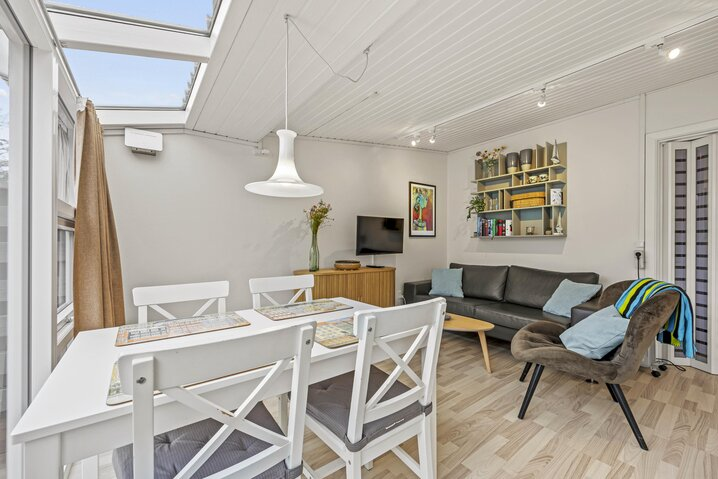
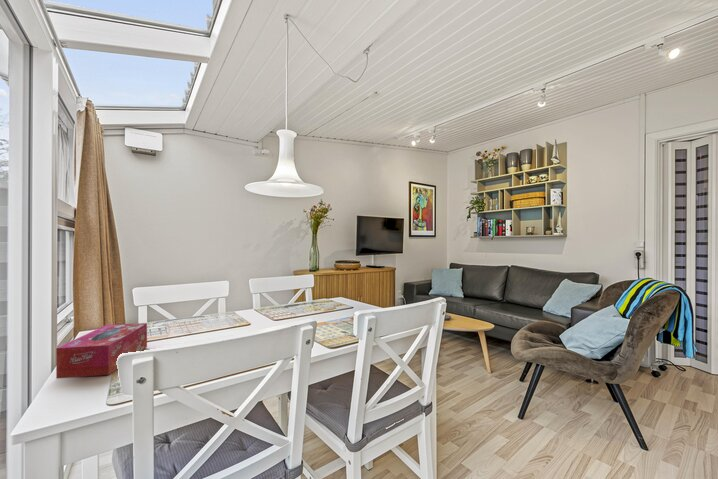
+ tissue box [55,322,148,380]
